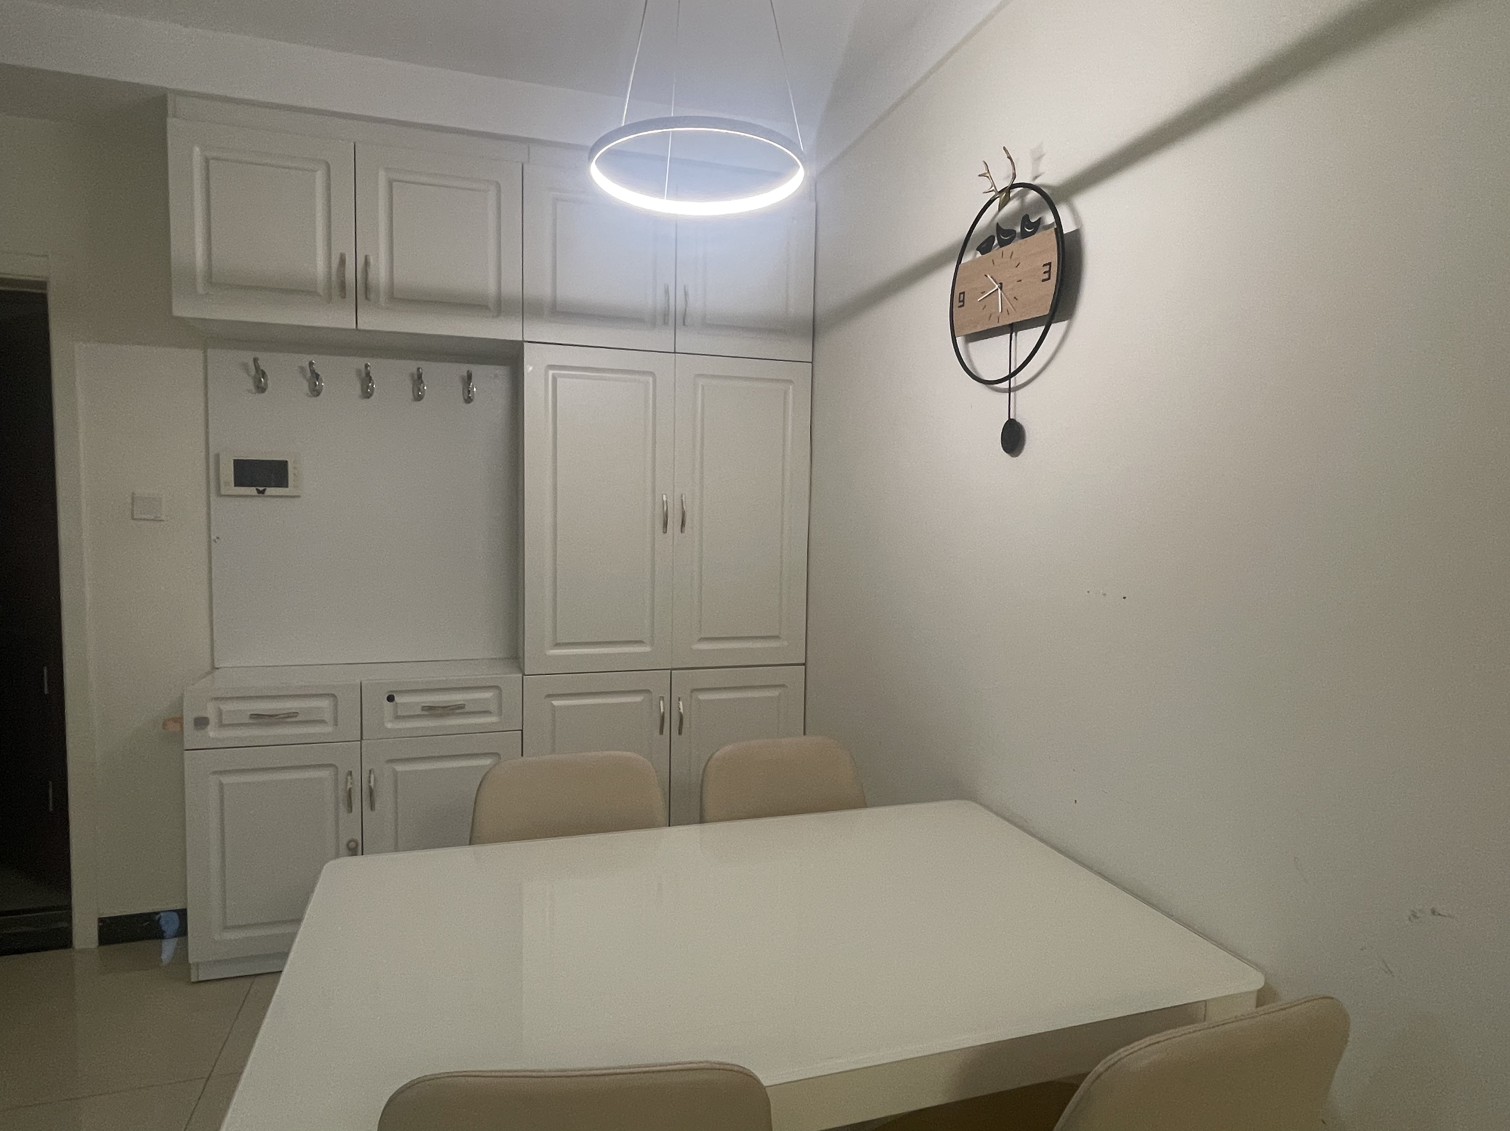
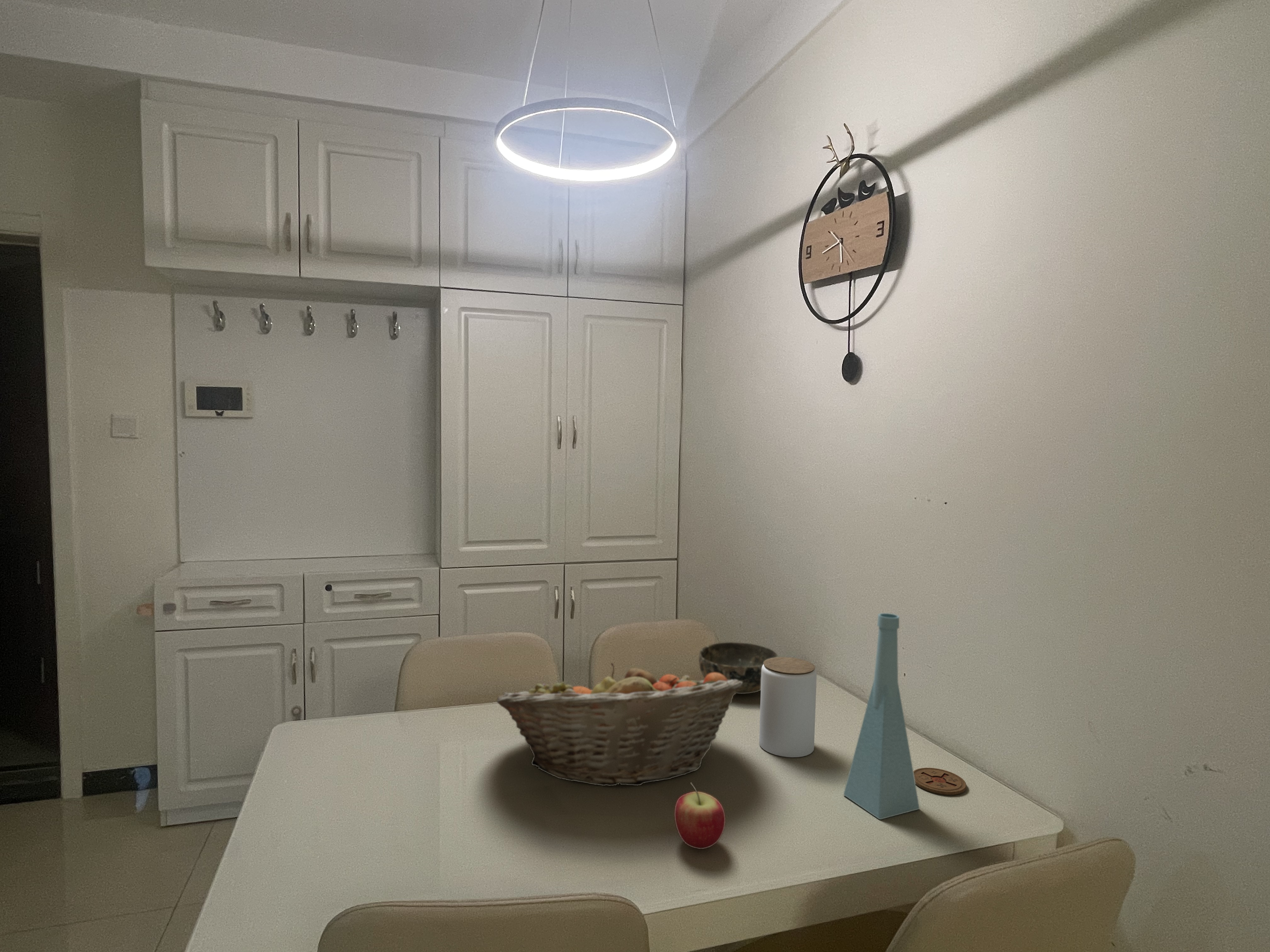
+ jar [759,657,817,758]
+ vase [843,613,920,820]
+ coaster [913,768,967,795]
+ bowl [698,642,779,694]
+ apple [674,782,726,849]
+ fruit basket [496,662,742,786]
